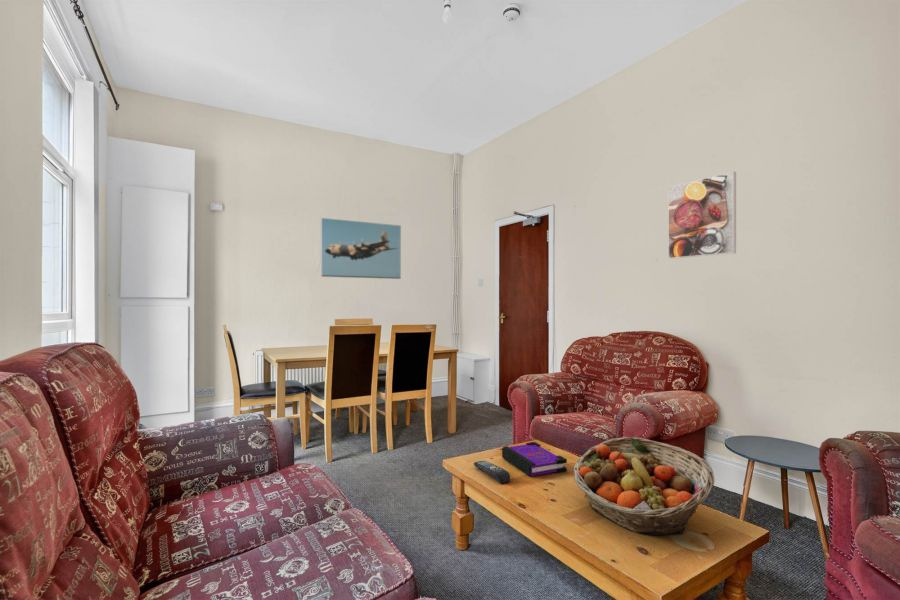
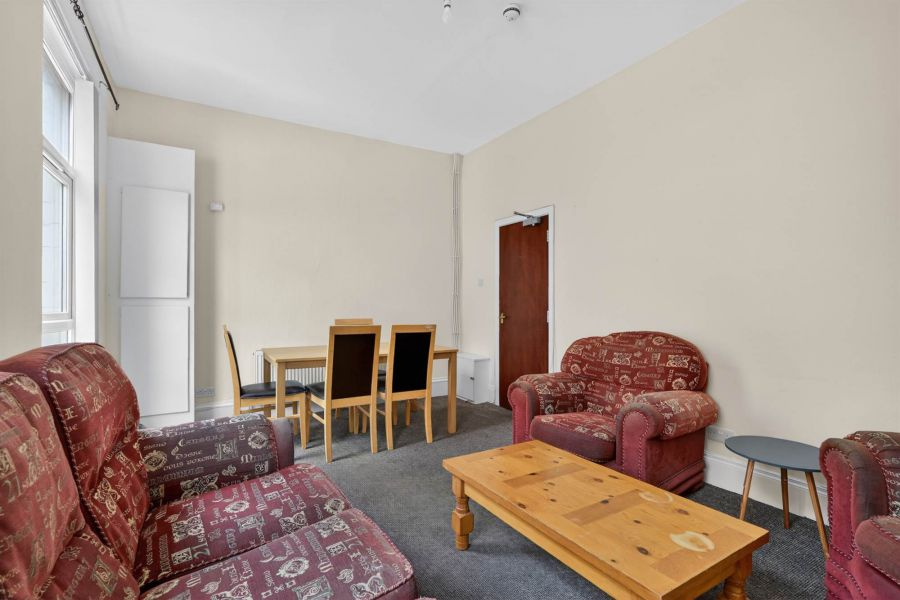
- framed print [320,217,402,280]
- remote control [473,460,511,484]
- fruit basket [573,436,715,537]
- board game [501,441,568,478]
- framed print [667,170,737,260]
